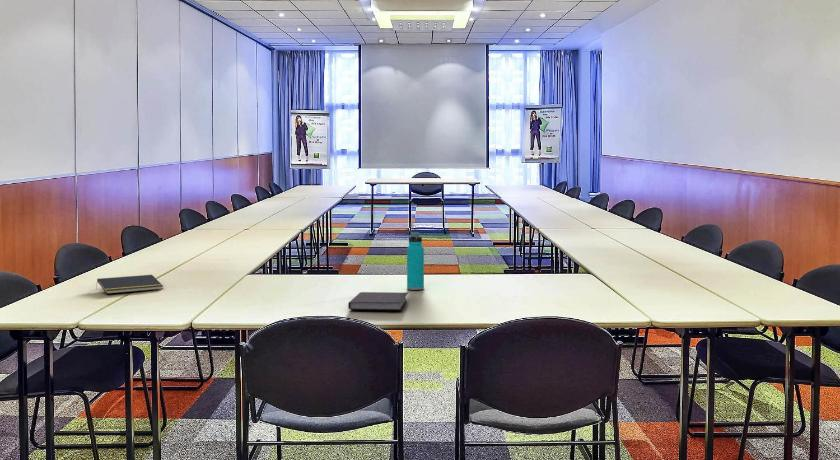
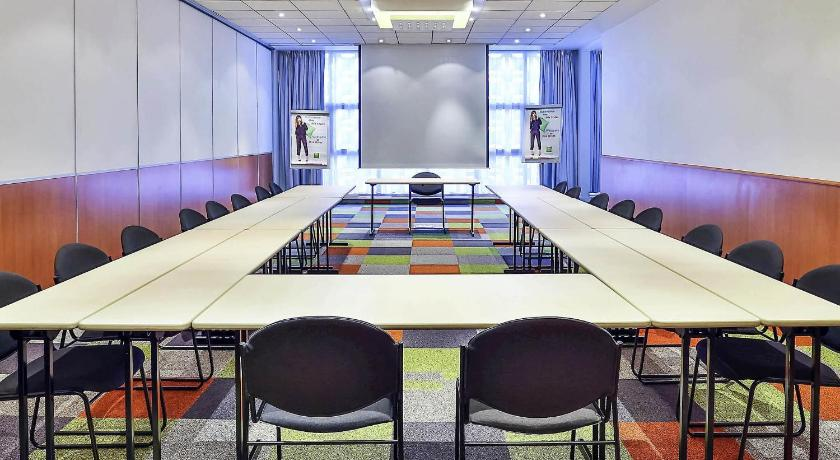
- notebook [347,291,409,311]
- notepad [95,274,164,295]
- water bottle [406,231,425,291]
